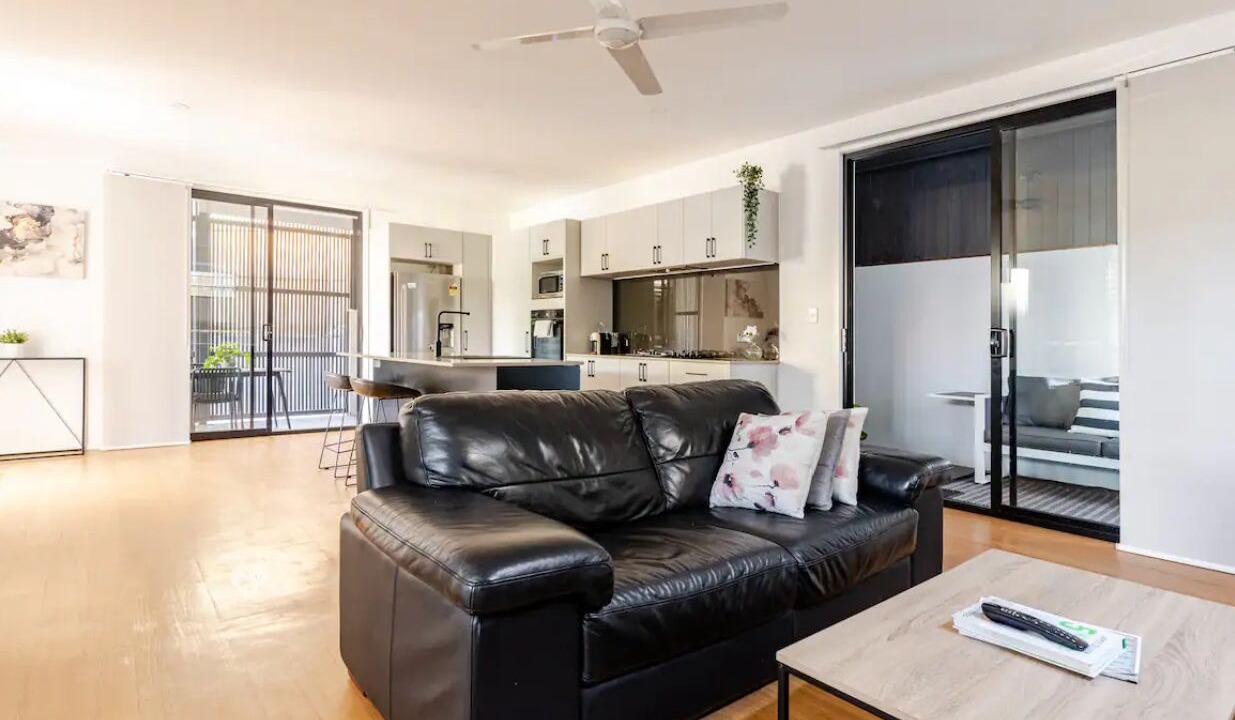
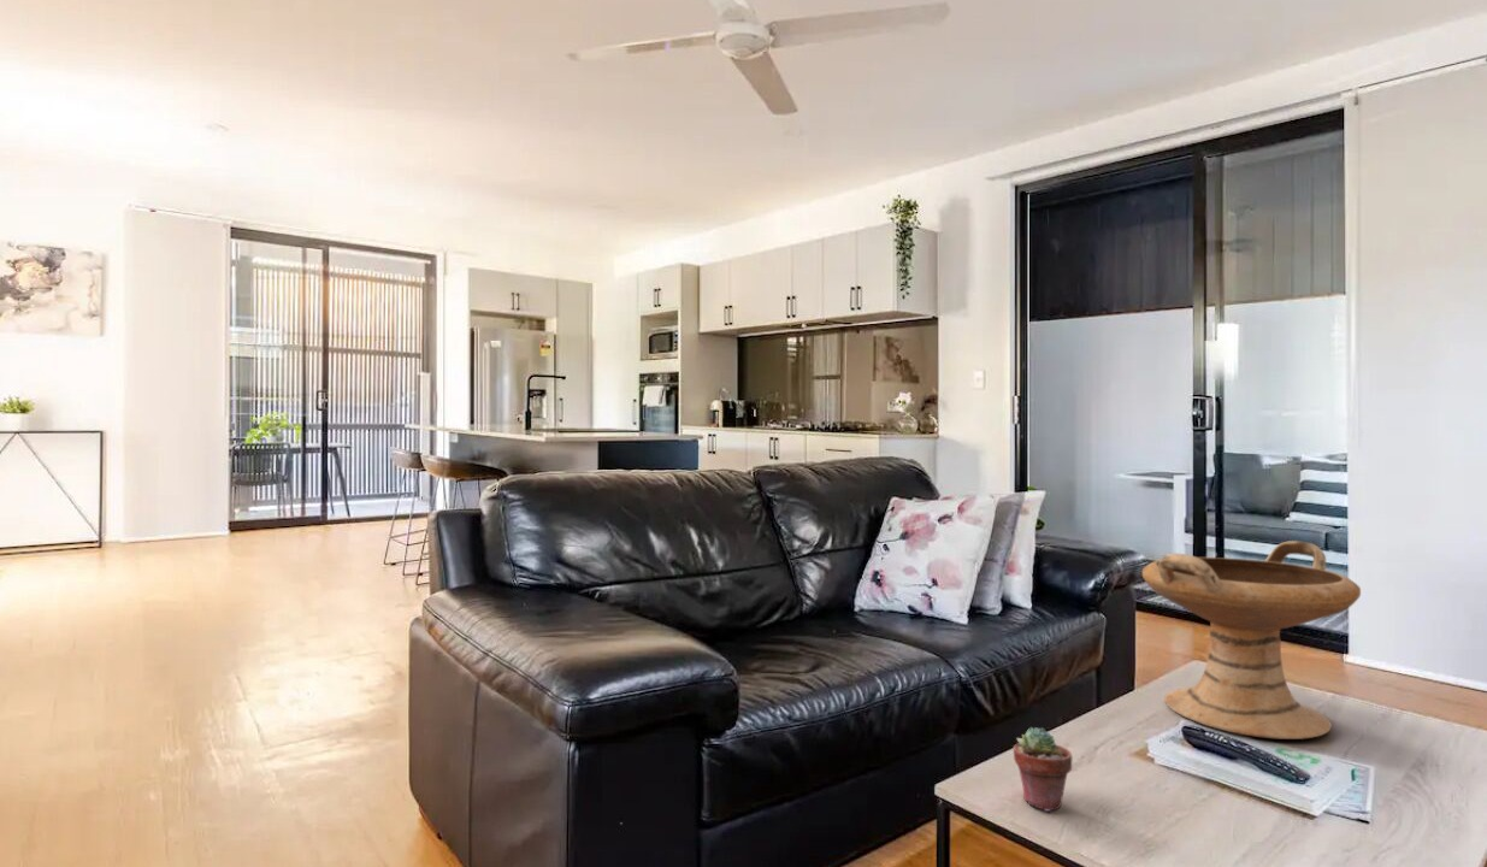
+ potted succulent [1013,726,1073,813]
+ decorative bowl [1141,539,1362,741]
